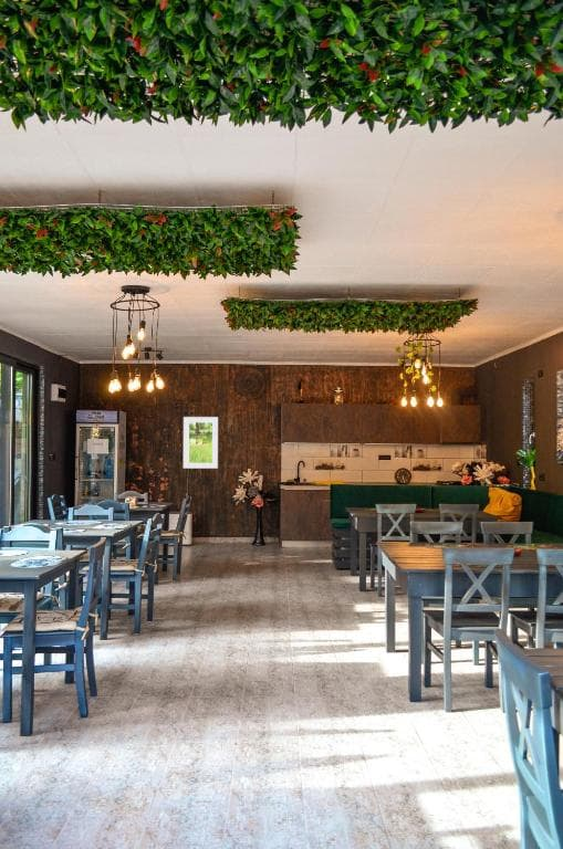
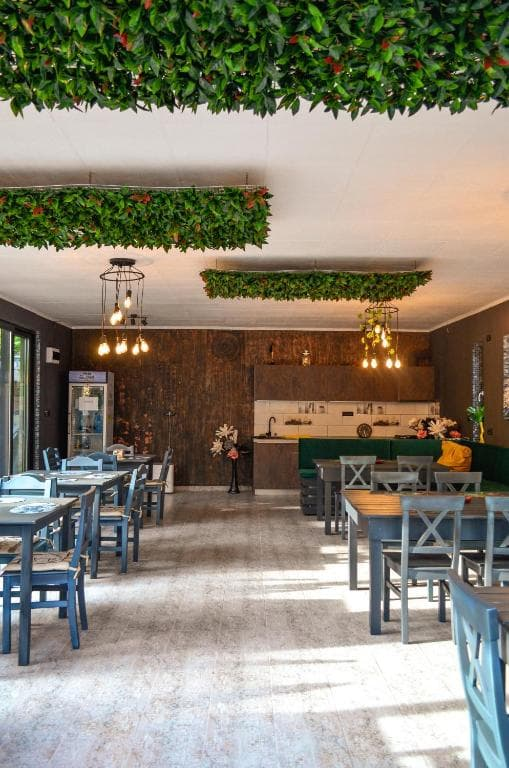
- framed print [183,416,219,470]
